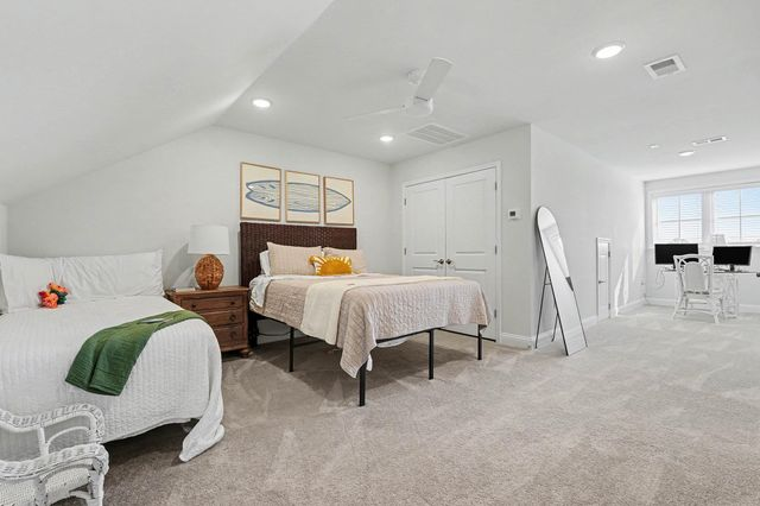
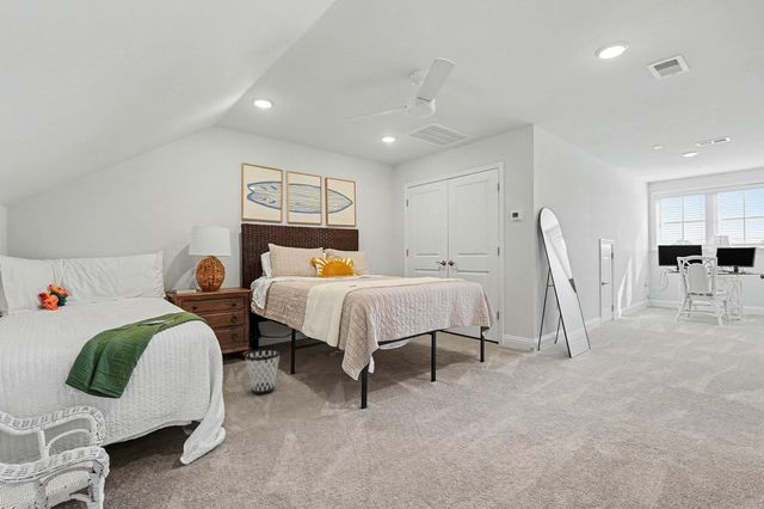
+ wastebasket [244,347,282,395]
